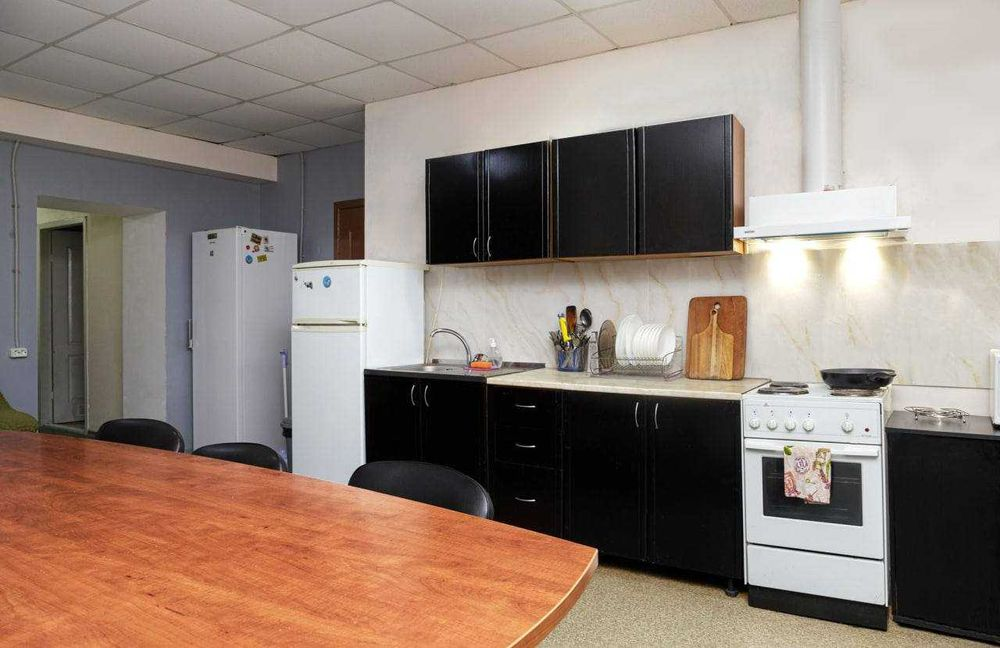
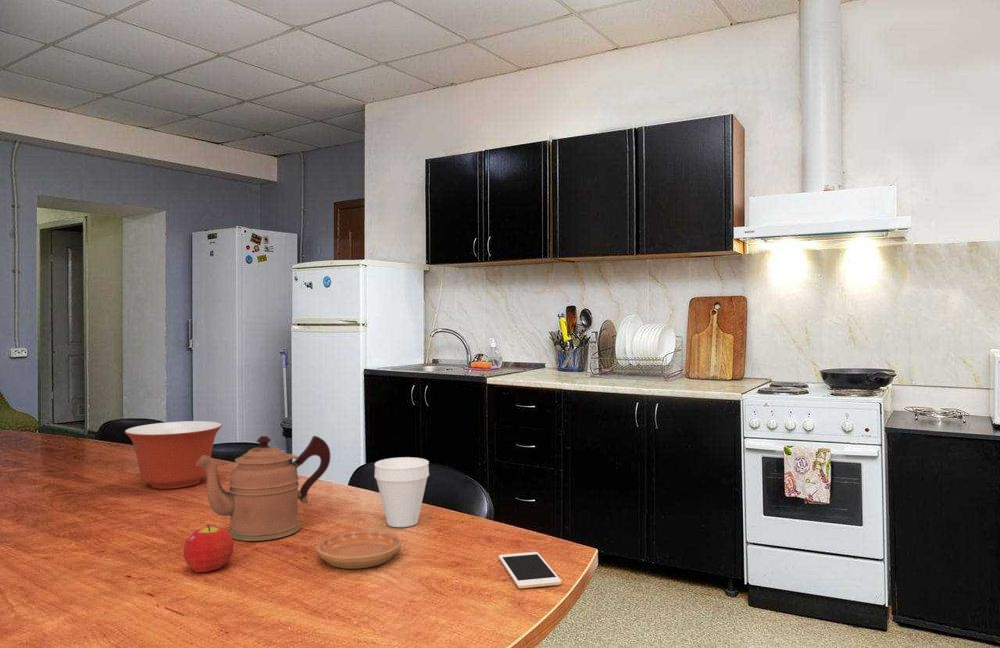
+ coffeepot [196,434,331,542]
+ fruit [183,524,234,573]
+ cup [373,456,430,528]
+ cell phone [498,551,563,589]
+ saucer [316,529,402,570]
+ mixing bowl [124,420,223,490]
